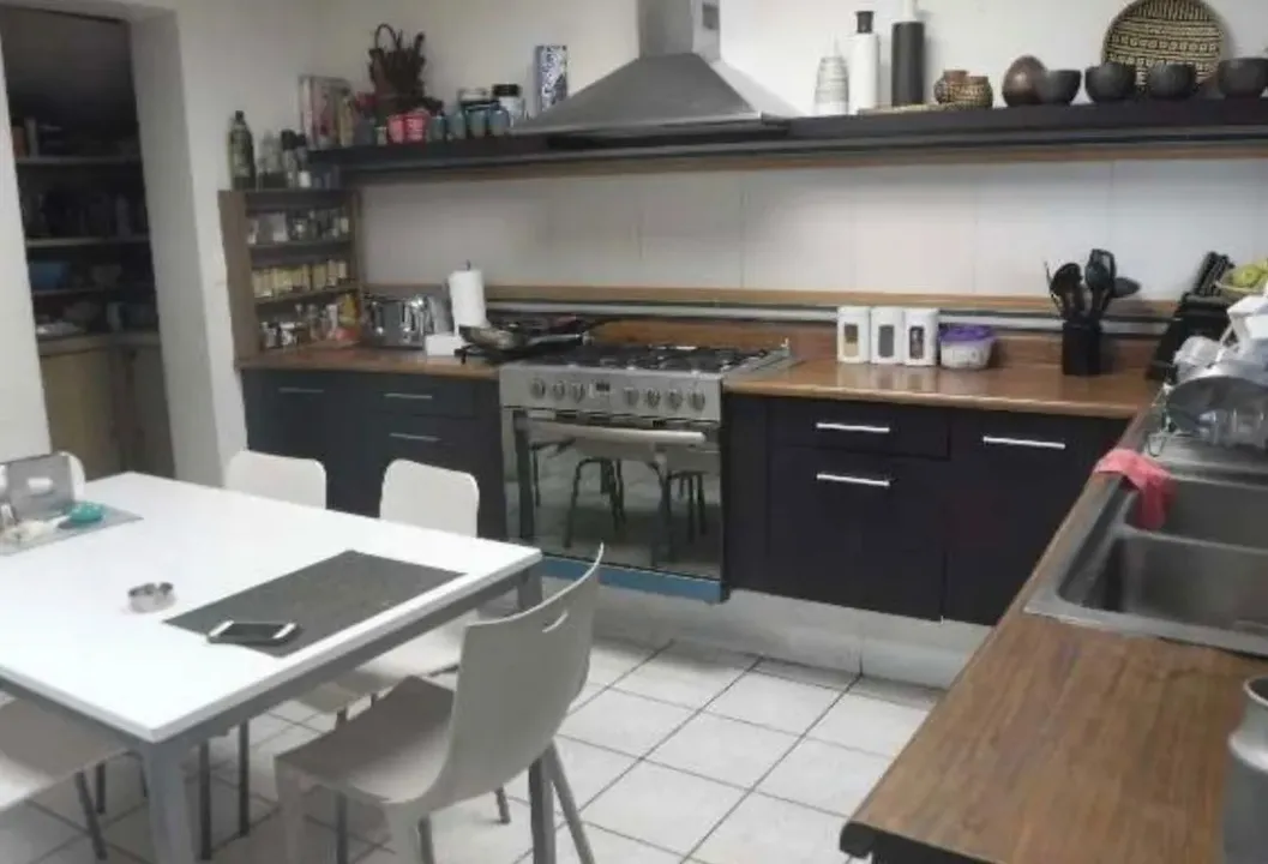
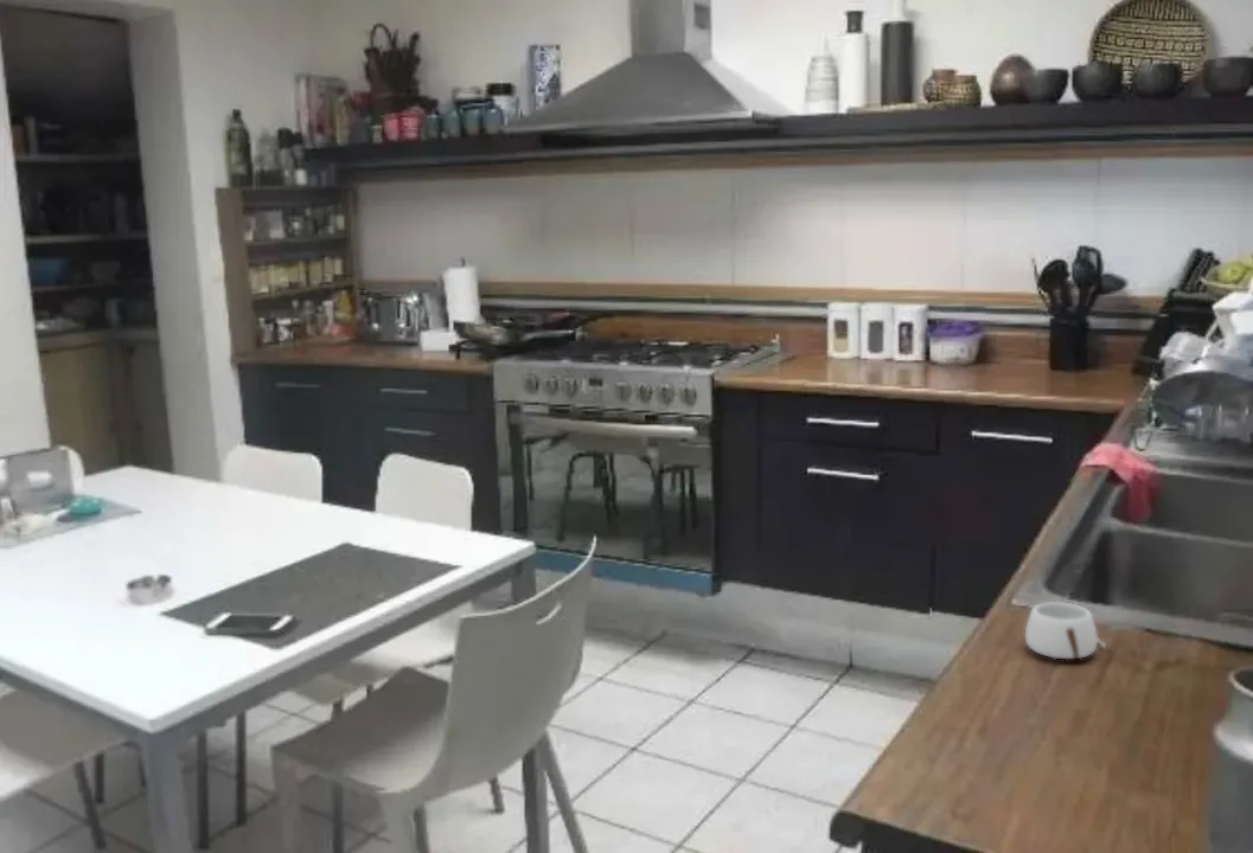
+ mug [1024,601,1107,660]
